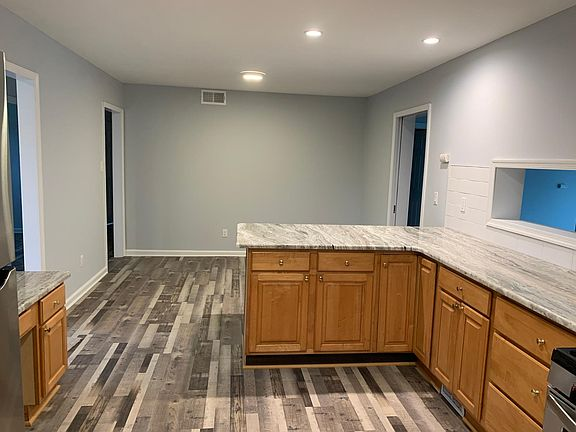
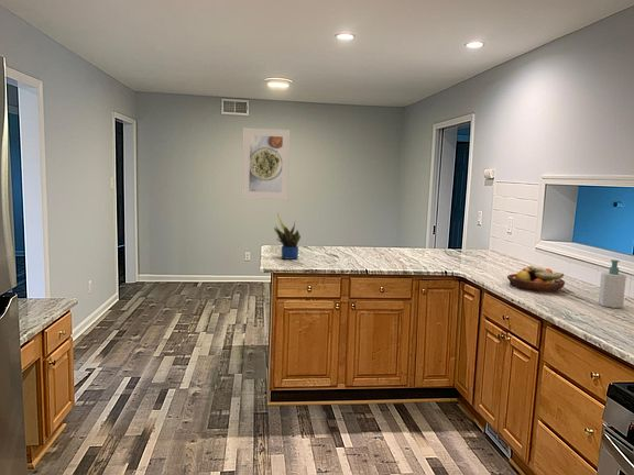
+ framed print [241,126,291,200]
+ fruit bowl [506,265,566,292]
+ soap bottle [598,258,627,309]
+ potted plant [273,211,302,261]
